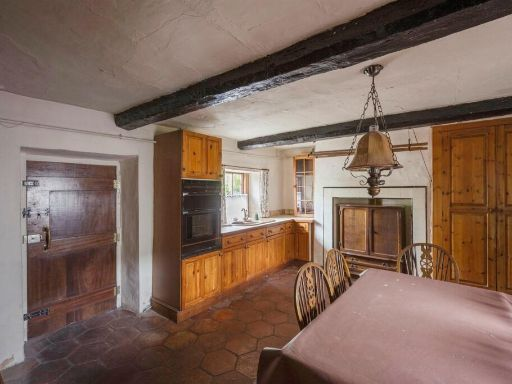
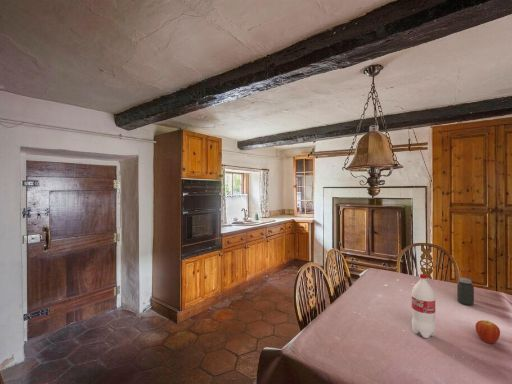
+ bottle [411,273,437,339]
+ fruit [474,319,501,344]
+ jar [456,277,475,306]
